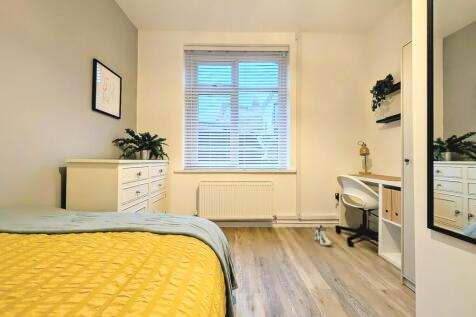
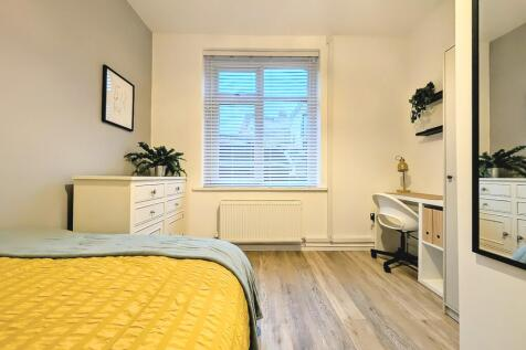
- sneaker [313,224,333,246]
